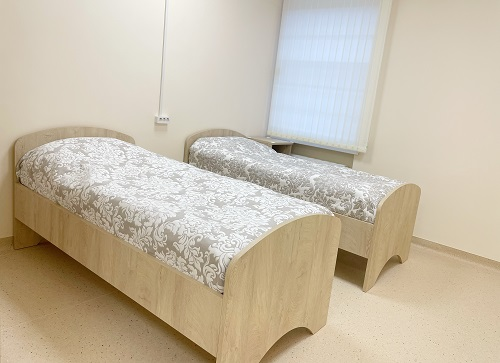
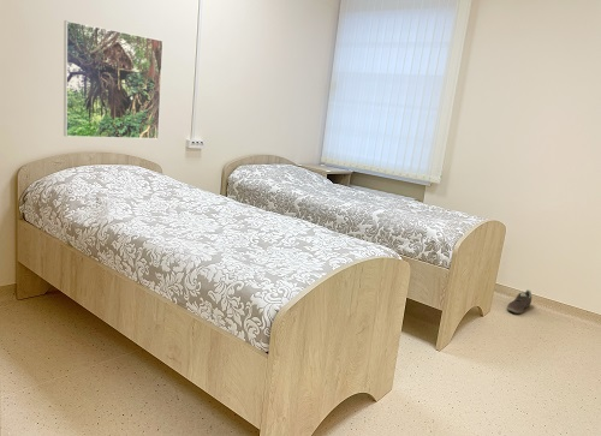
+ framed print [63,19,165,141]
+ sneaker [506,288,532,315]
